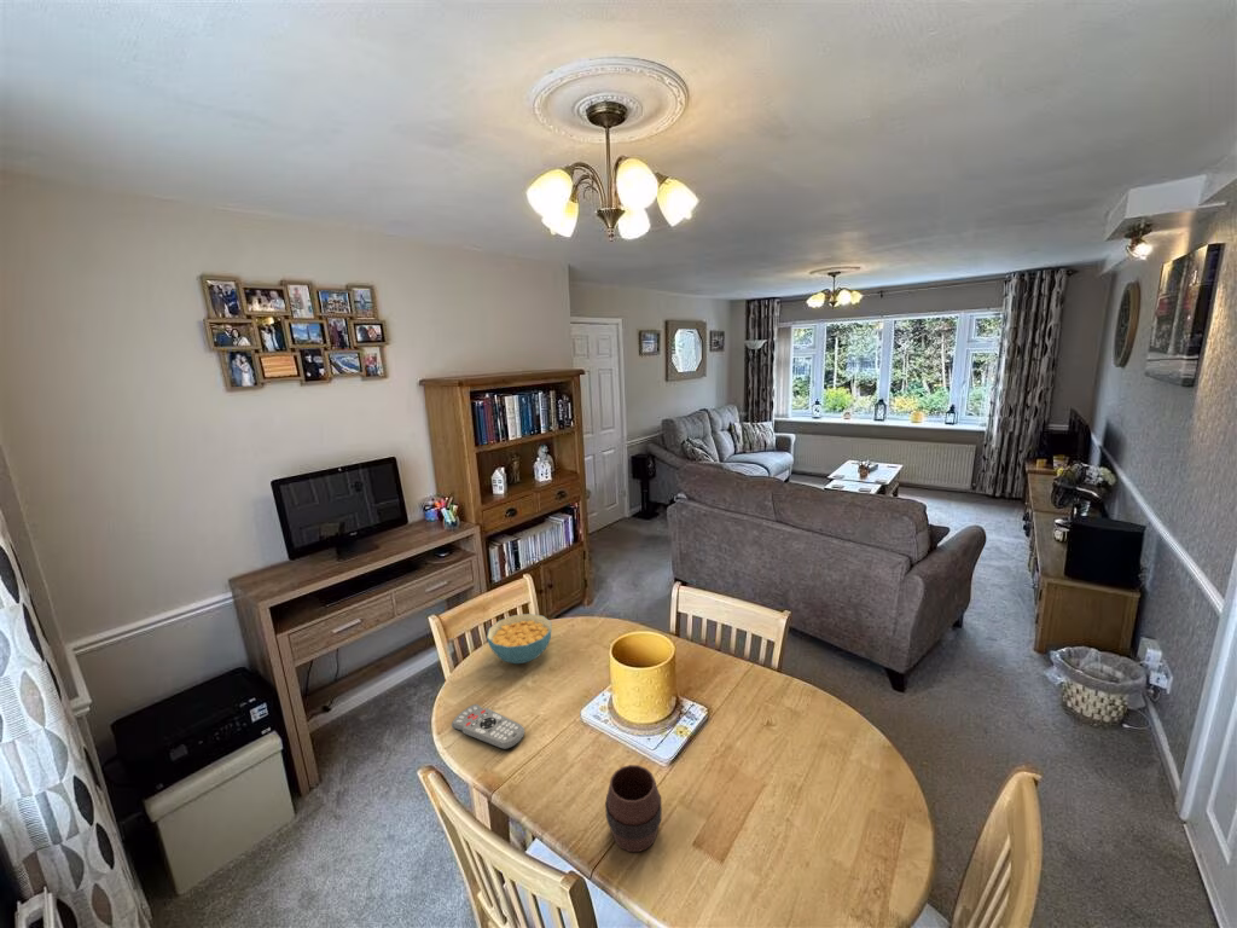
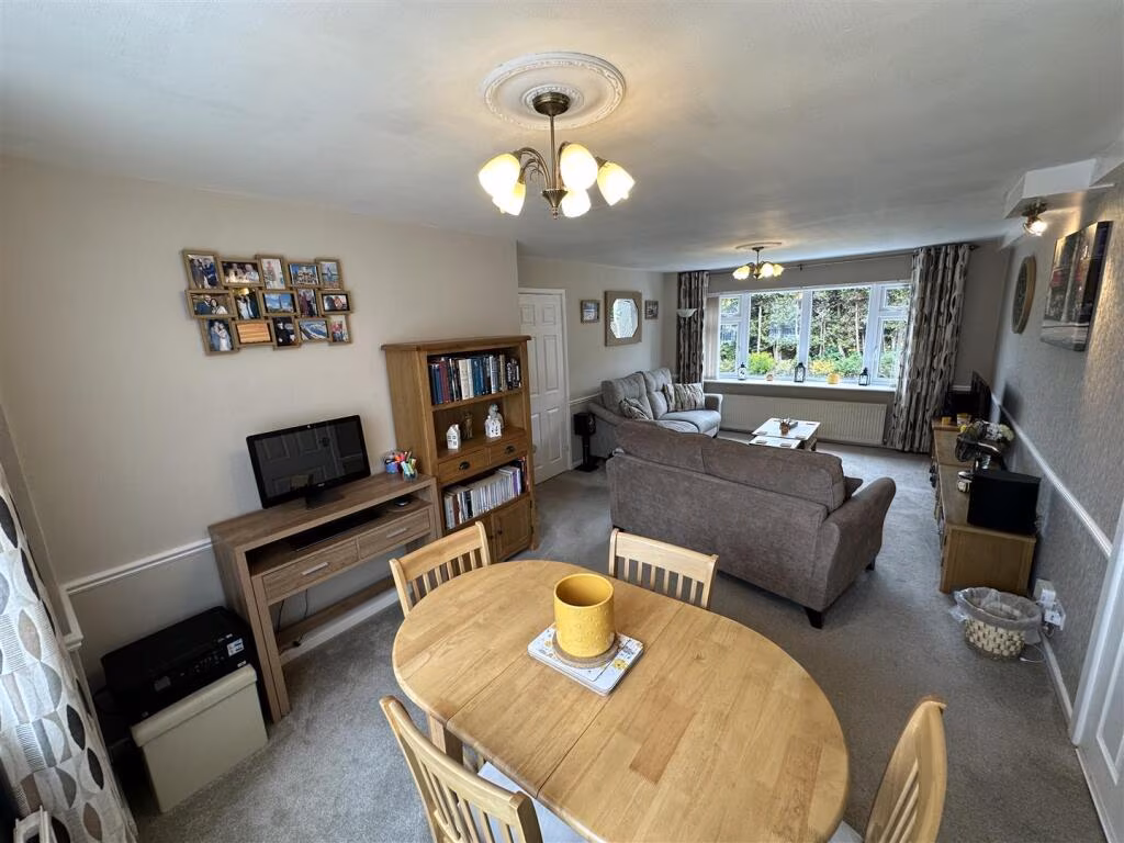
- remote control [451,703,525,750]
- cereal bowl [486,613,552,665]
- cup [604,764,663,853]
